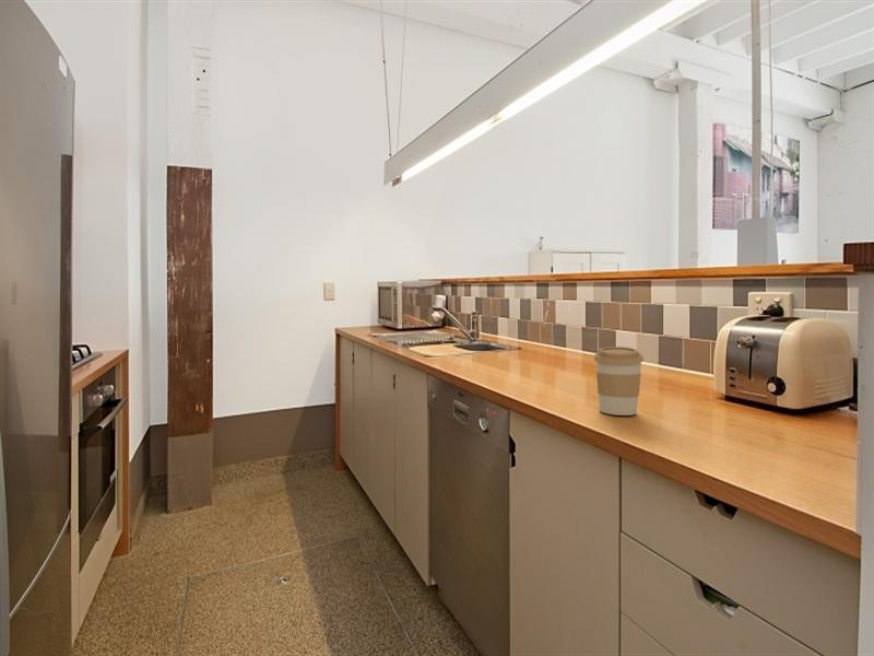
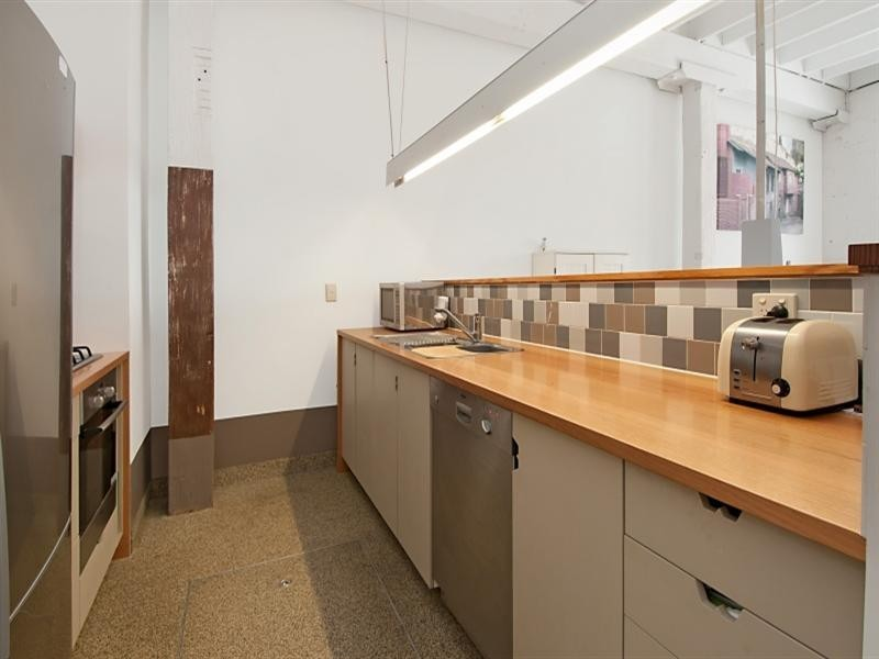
- coffee cup [593,345,645,417]
